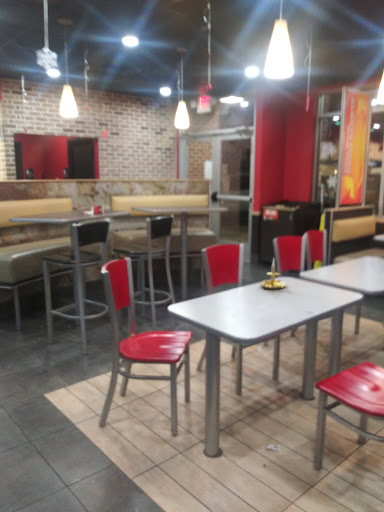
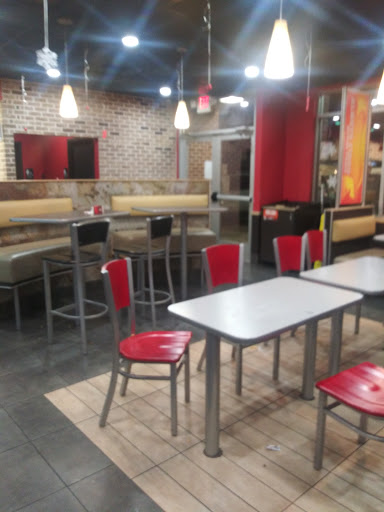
- candle holder [259,257,286,290]
